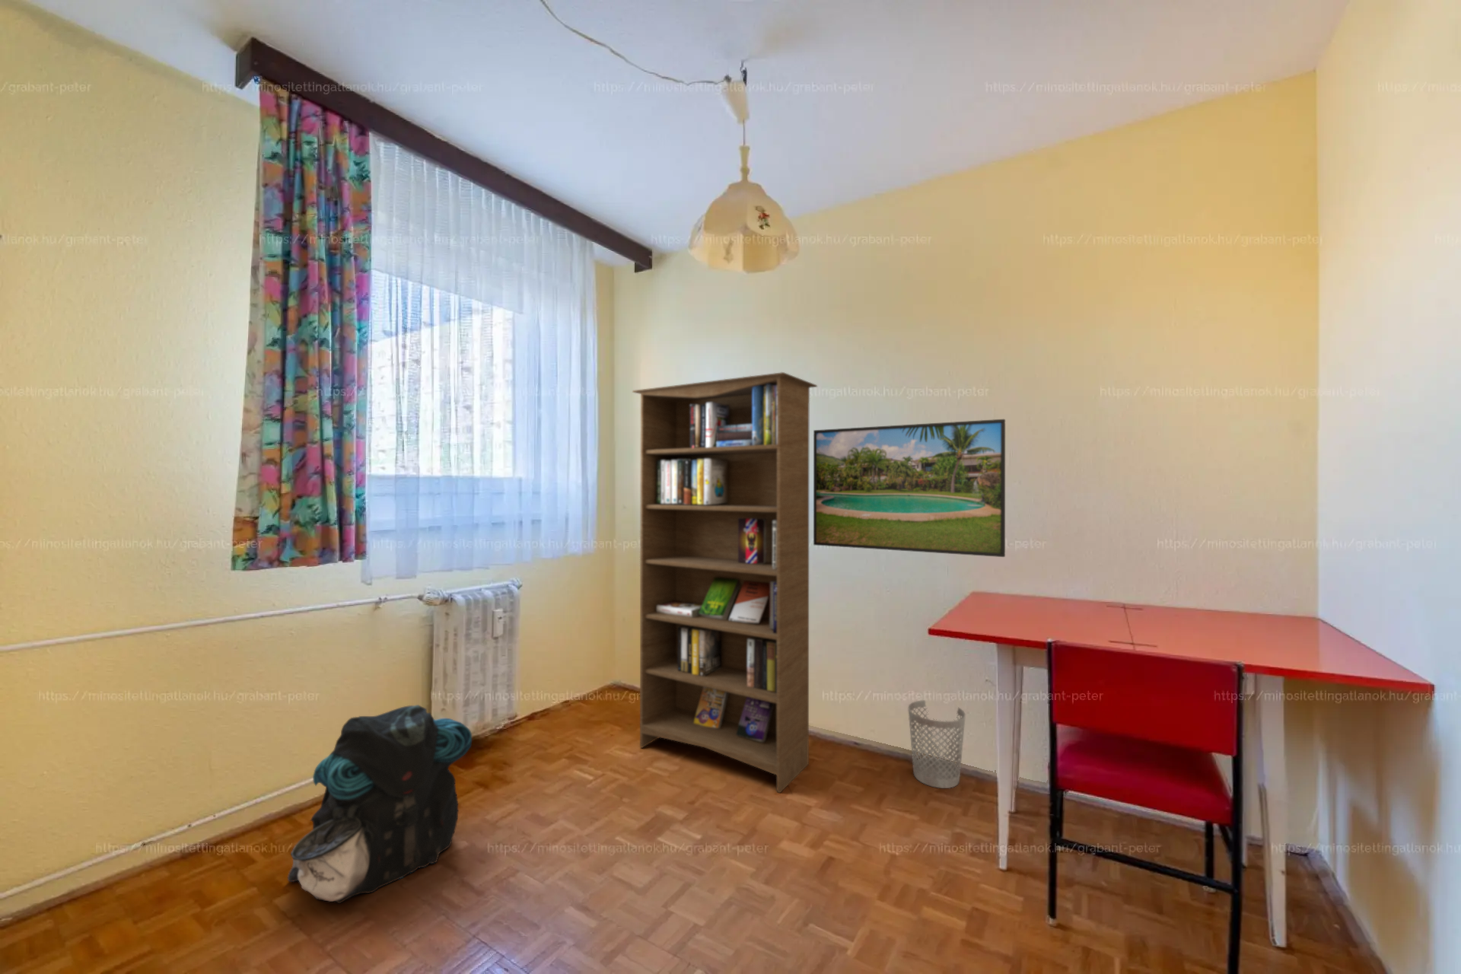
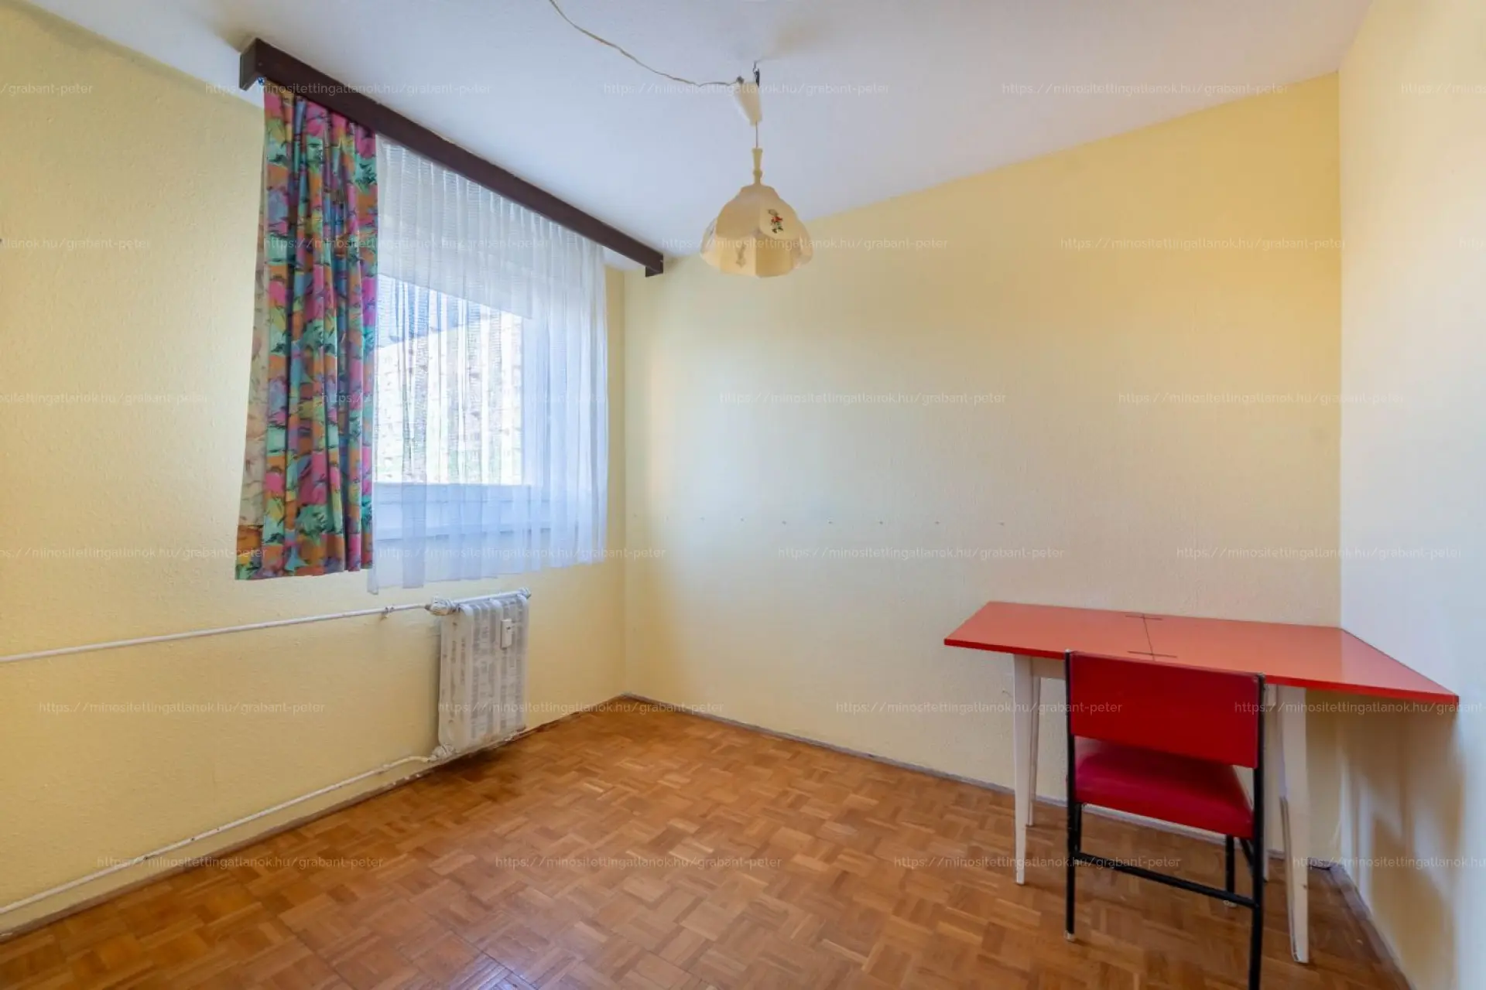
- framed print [813,419,1006,558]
- wastebasket [907,699,966,789]
- backpack [287,703,473,904]
- bookcase [632,372,817,794]
